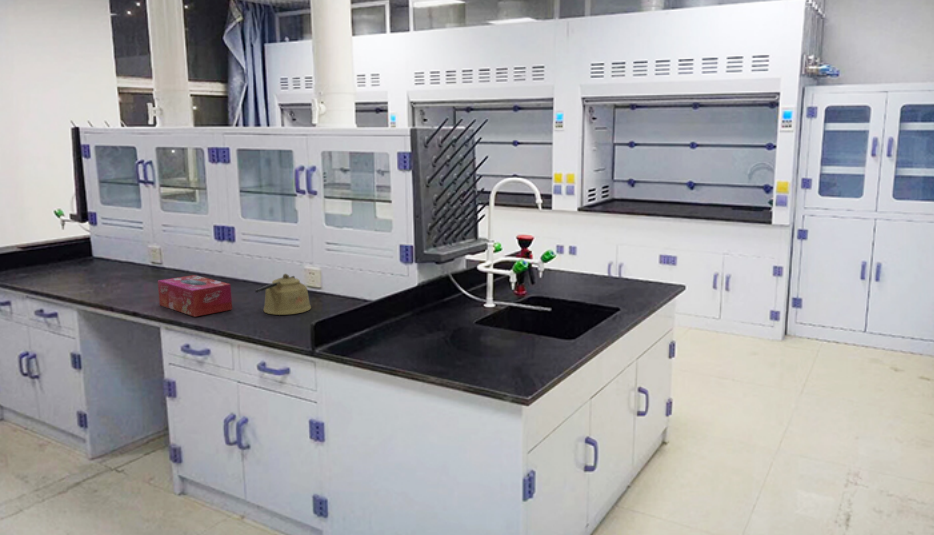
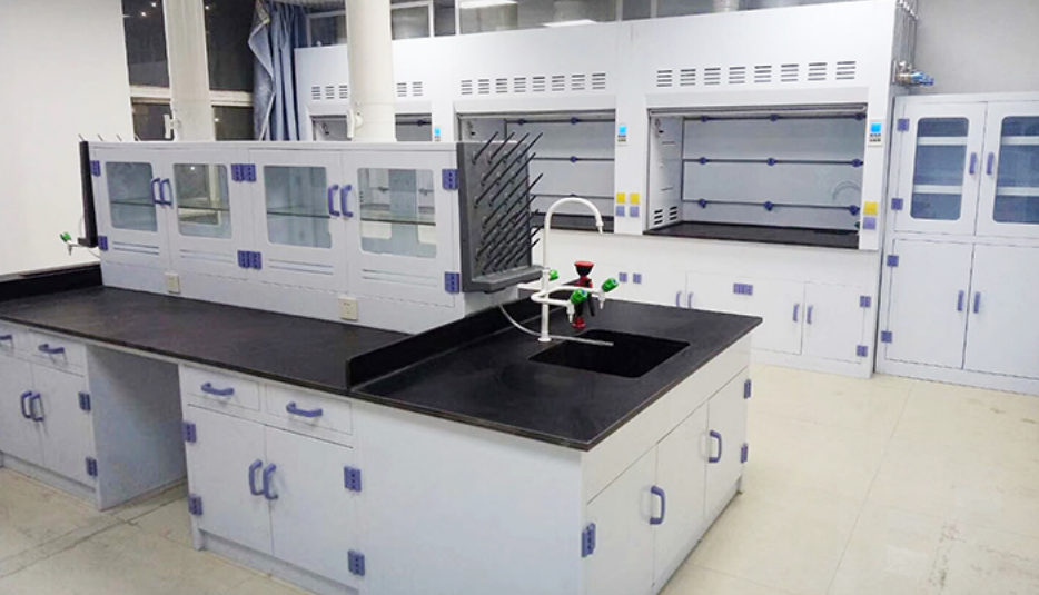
- tissue box [157,274,233,318]
- kettle [254,273,312,316]
